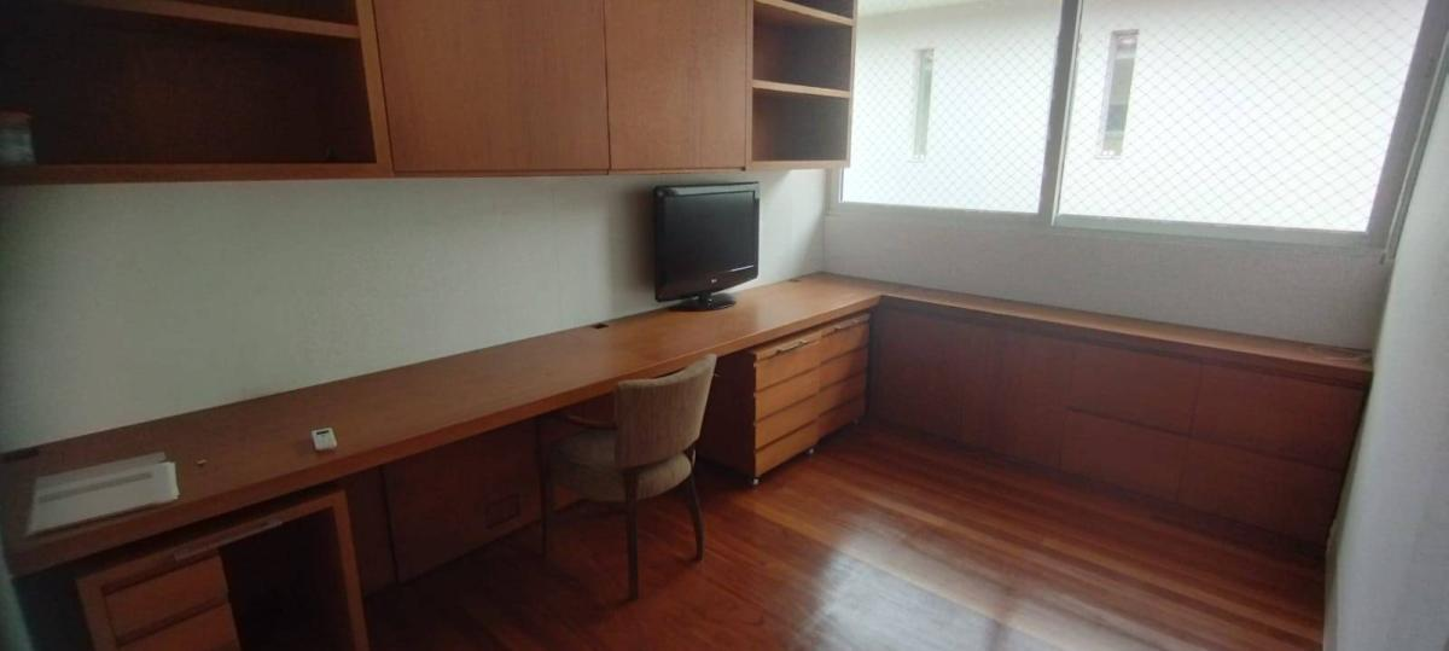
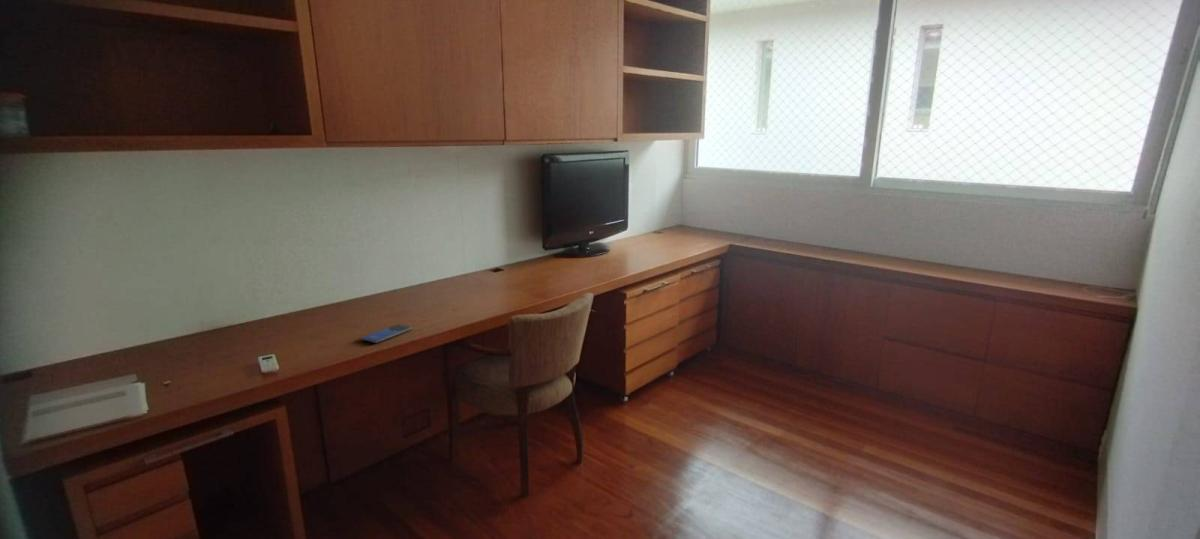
+ smartphone [360,323,413,344]
